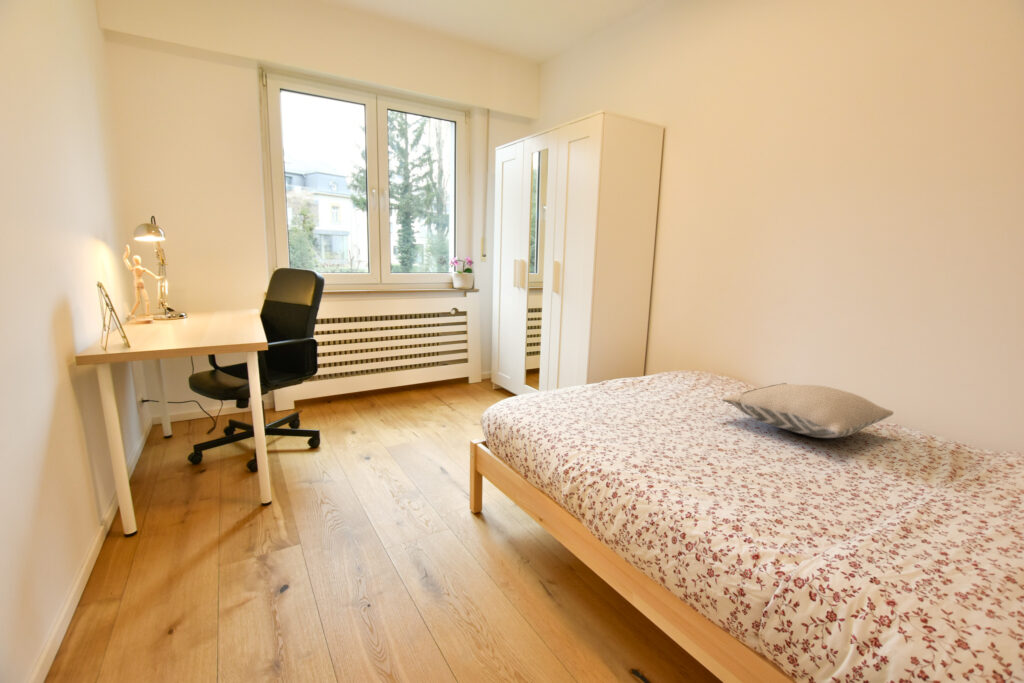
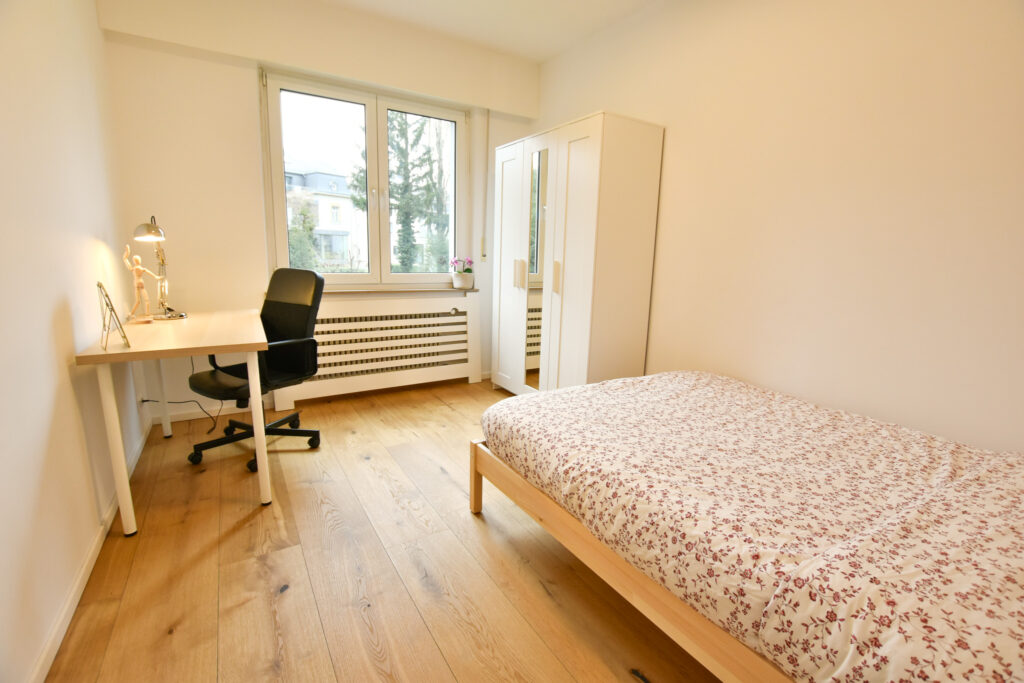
- pillow [721,382,895,439]
